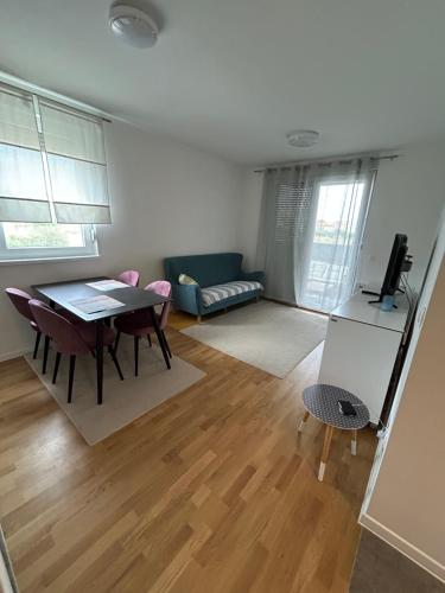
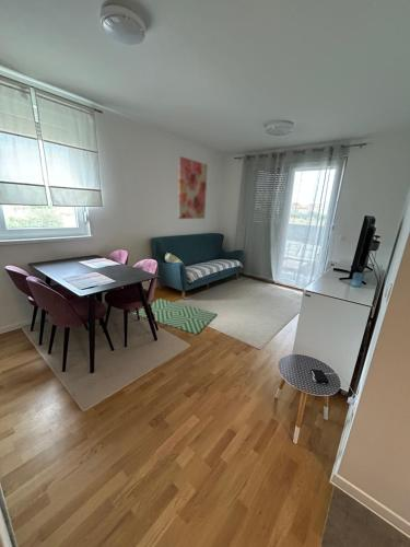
+ wall art [177,155,209,220]
+ rug [131,298,218,335]
